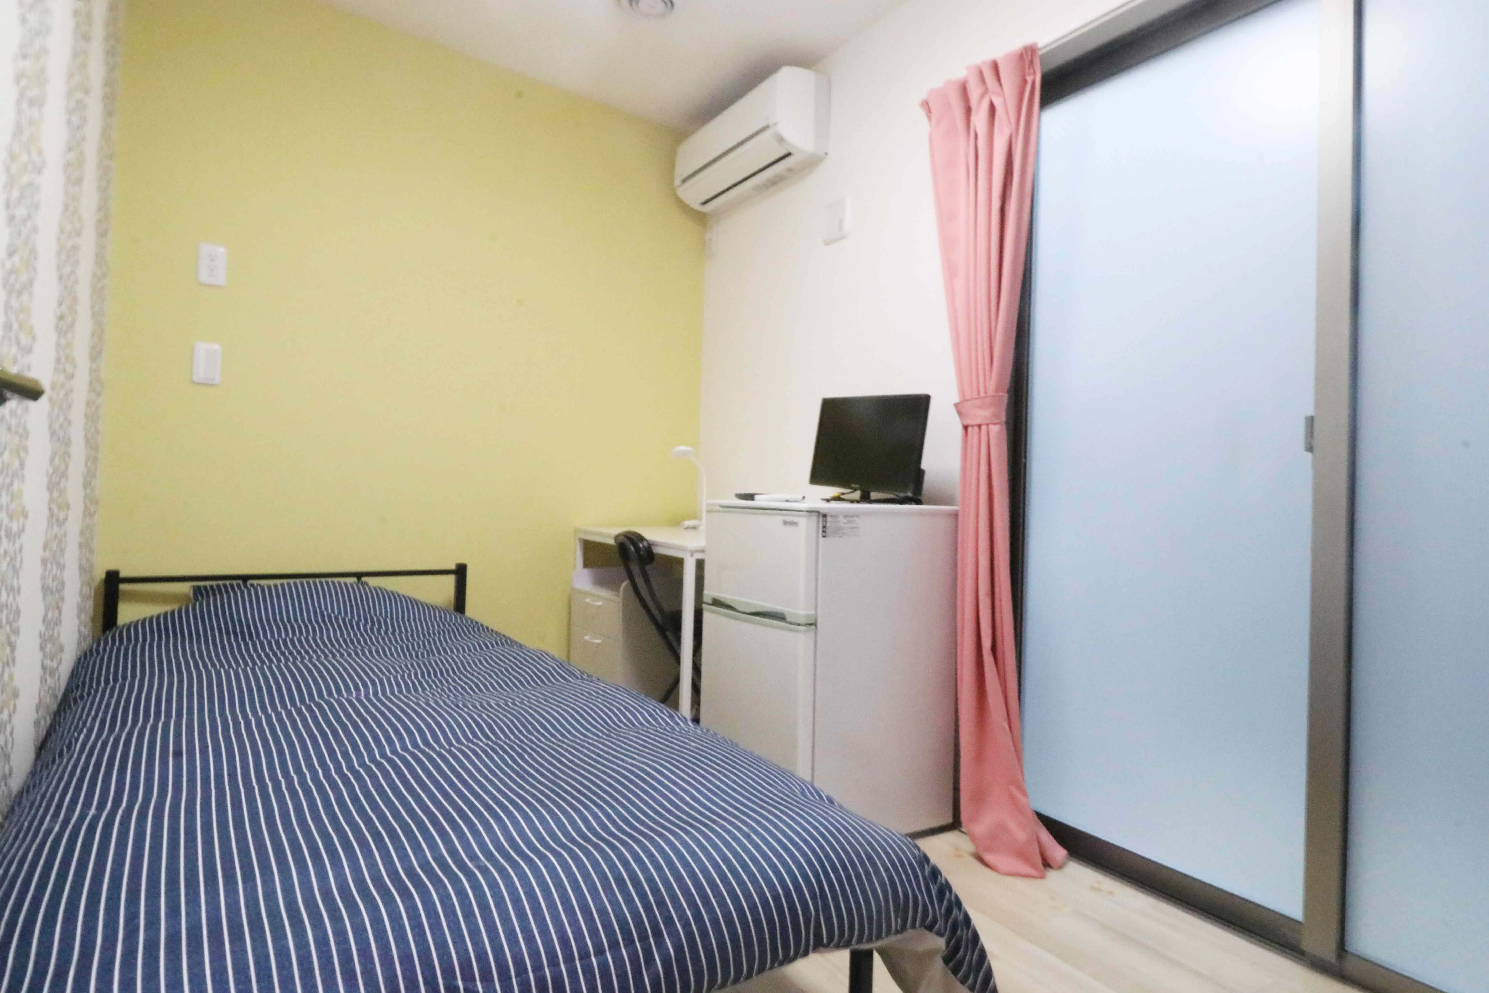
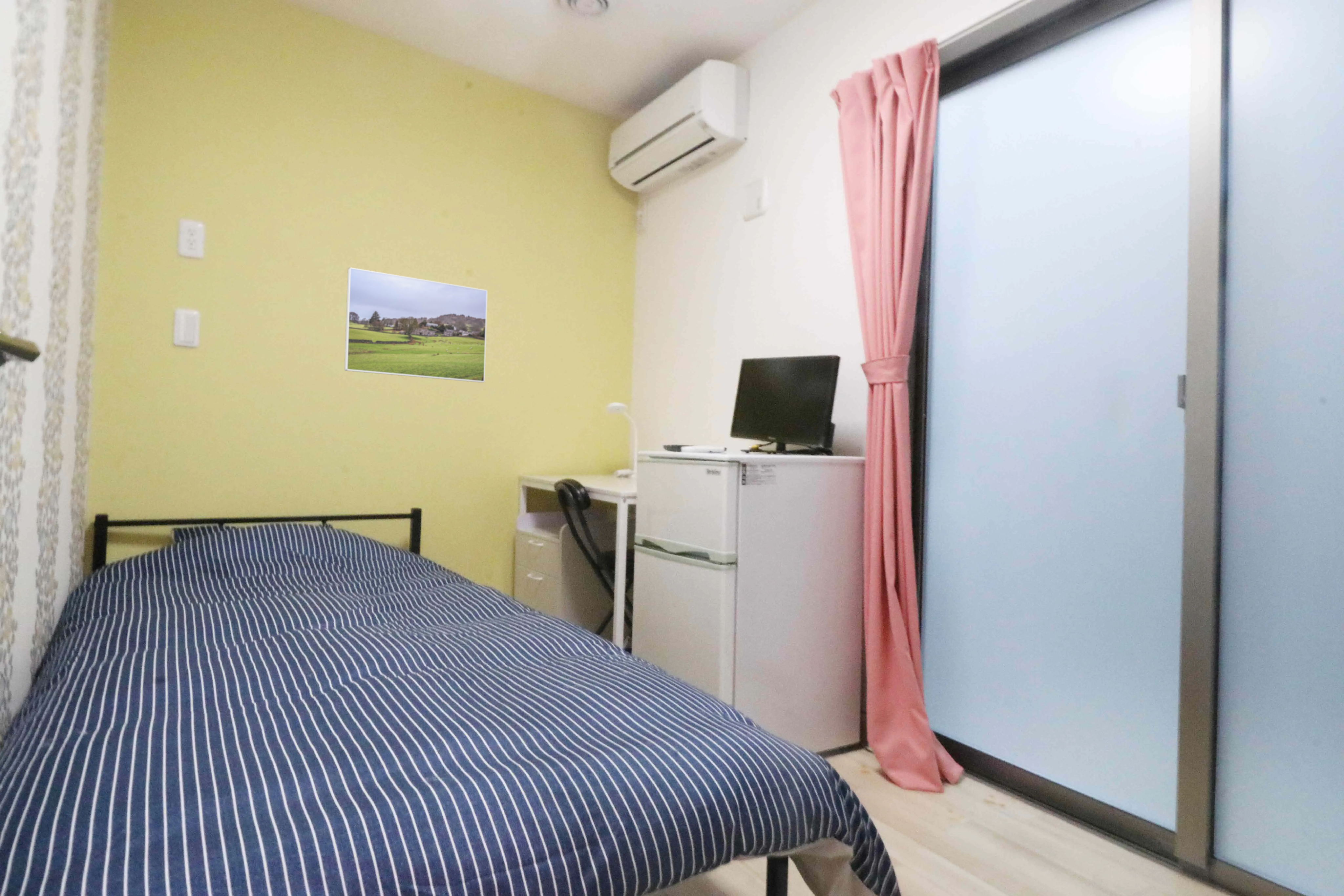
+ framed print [344,267,488,383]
